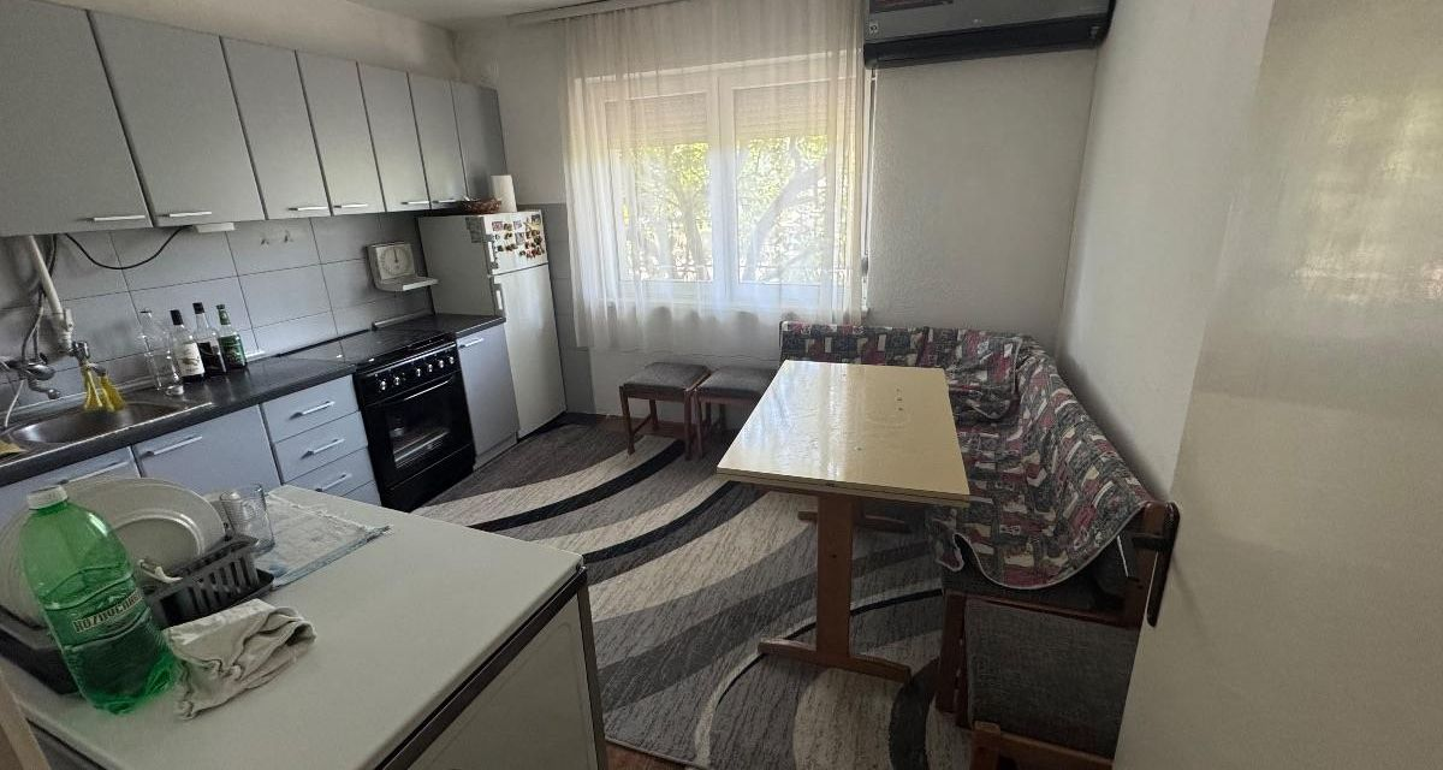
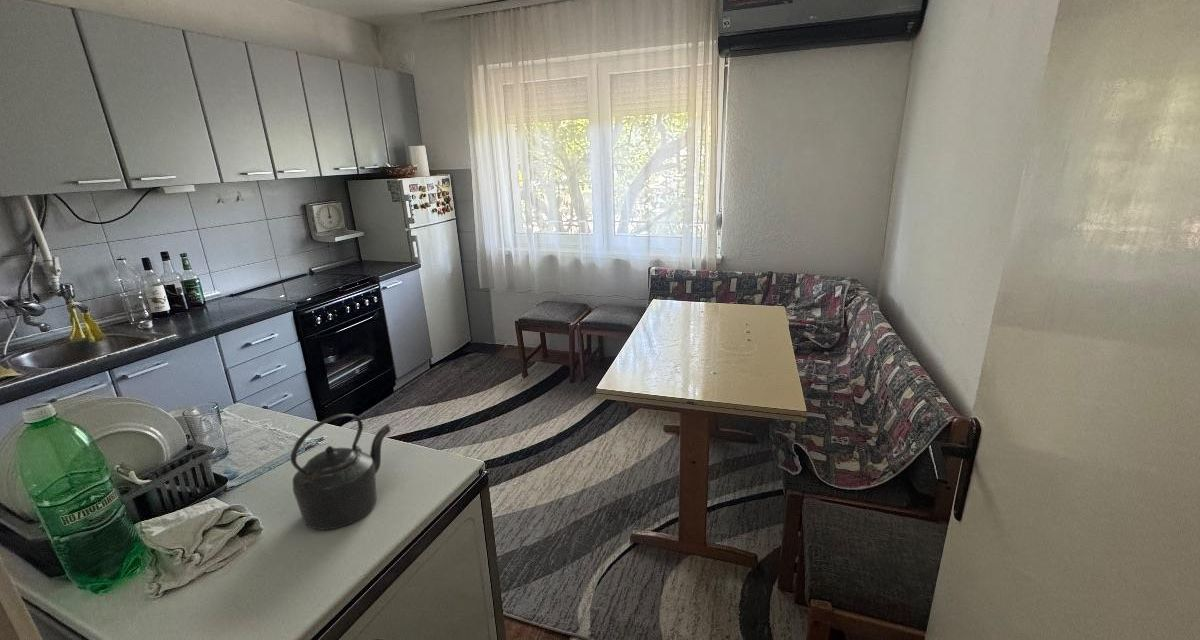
+ kettle [290,413,392,531]
